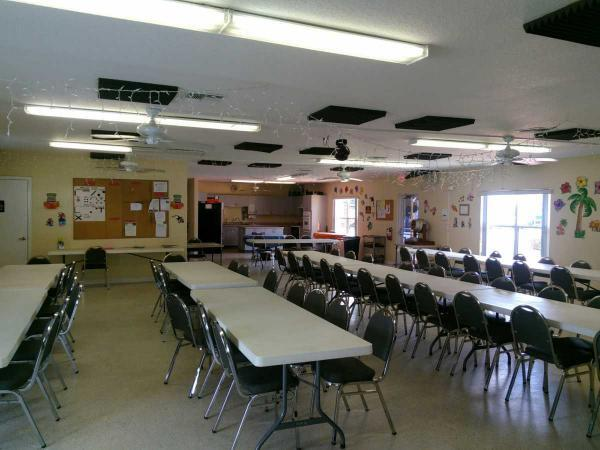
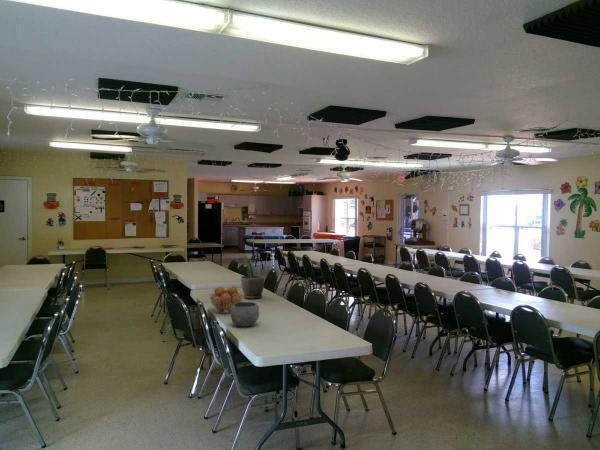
+ bowl [230,301,260,328]
+ fruit basket [208,285,244,314]
+ potted plant [240,254,265,300]
